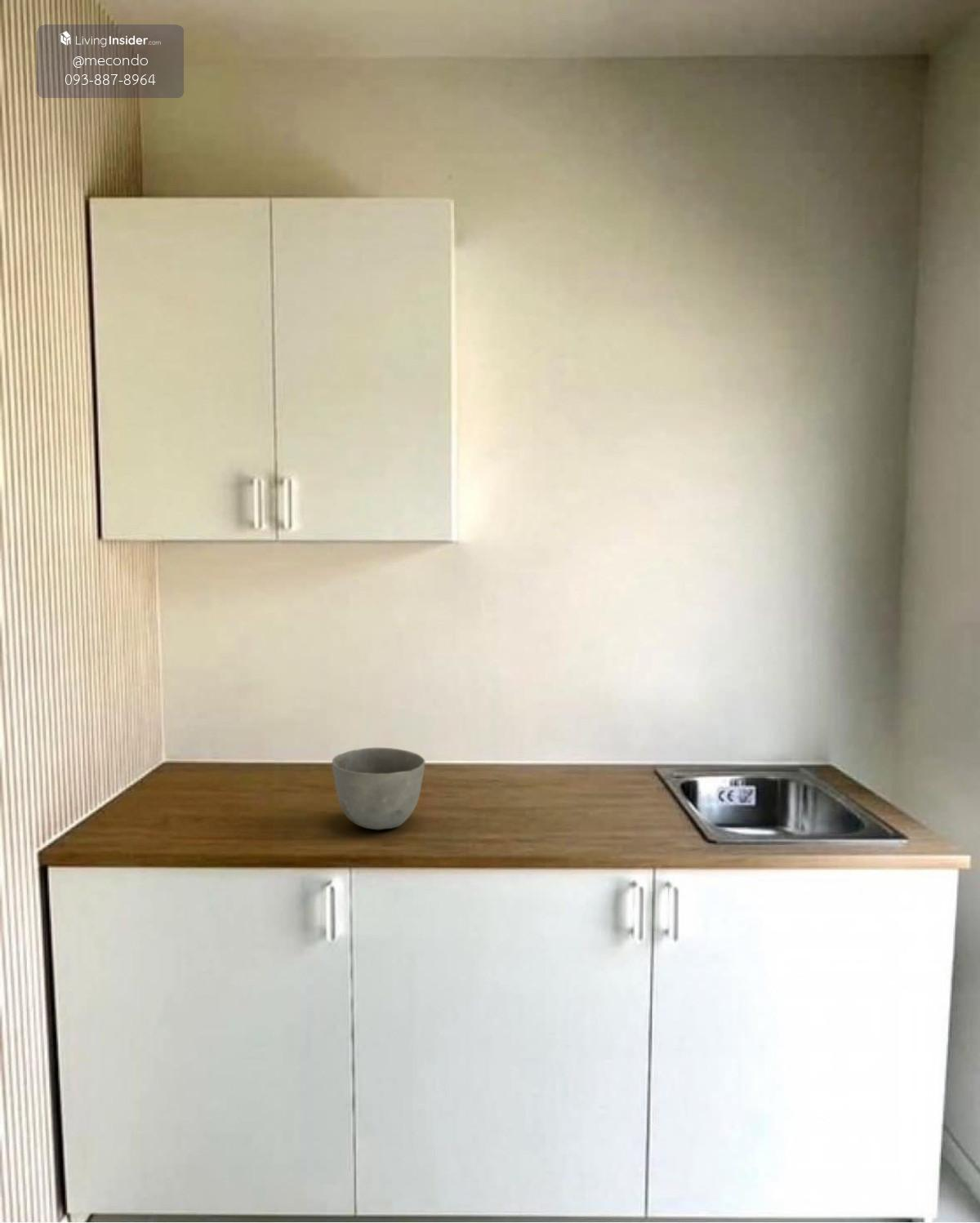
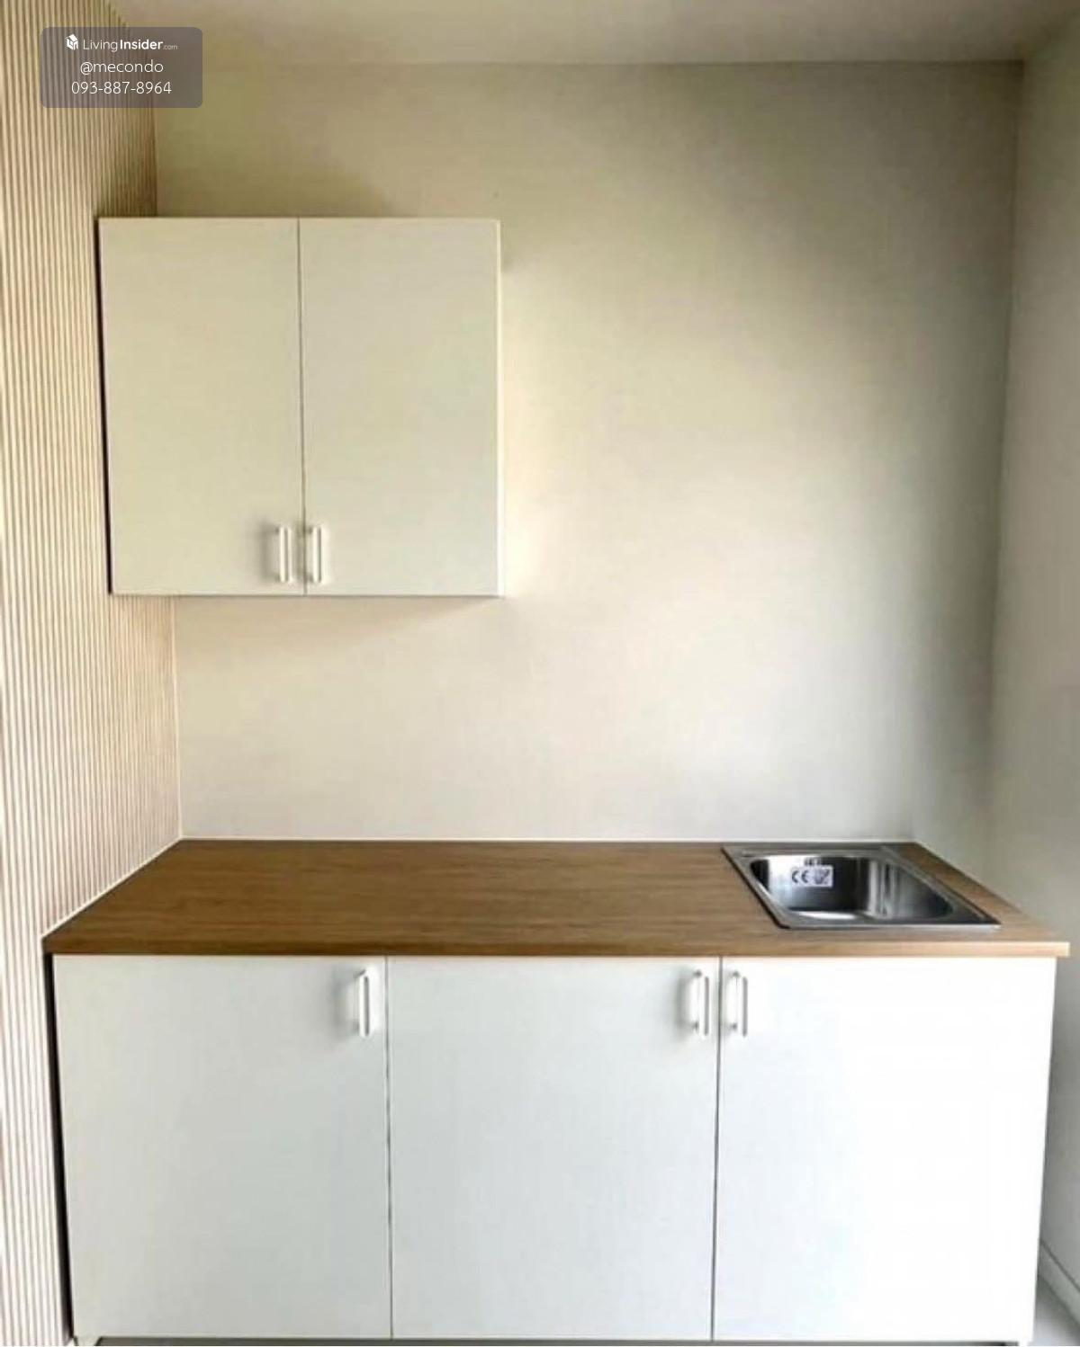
- bowl [332,747,425,830]
